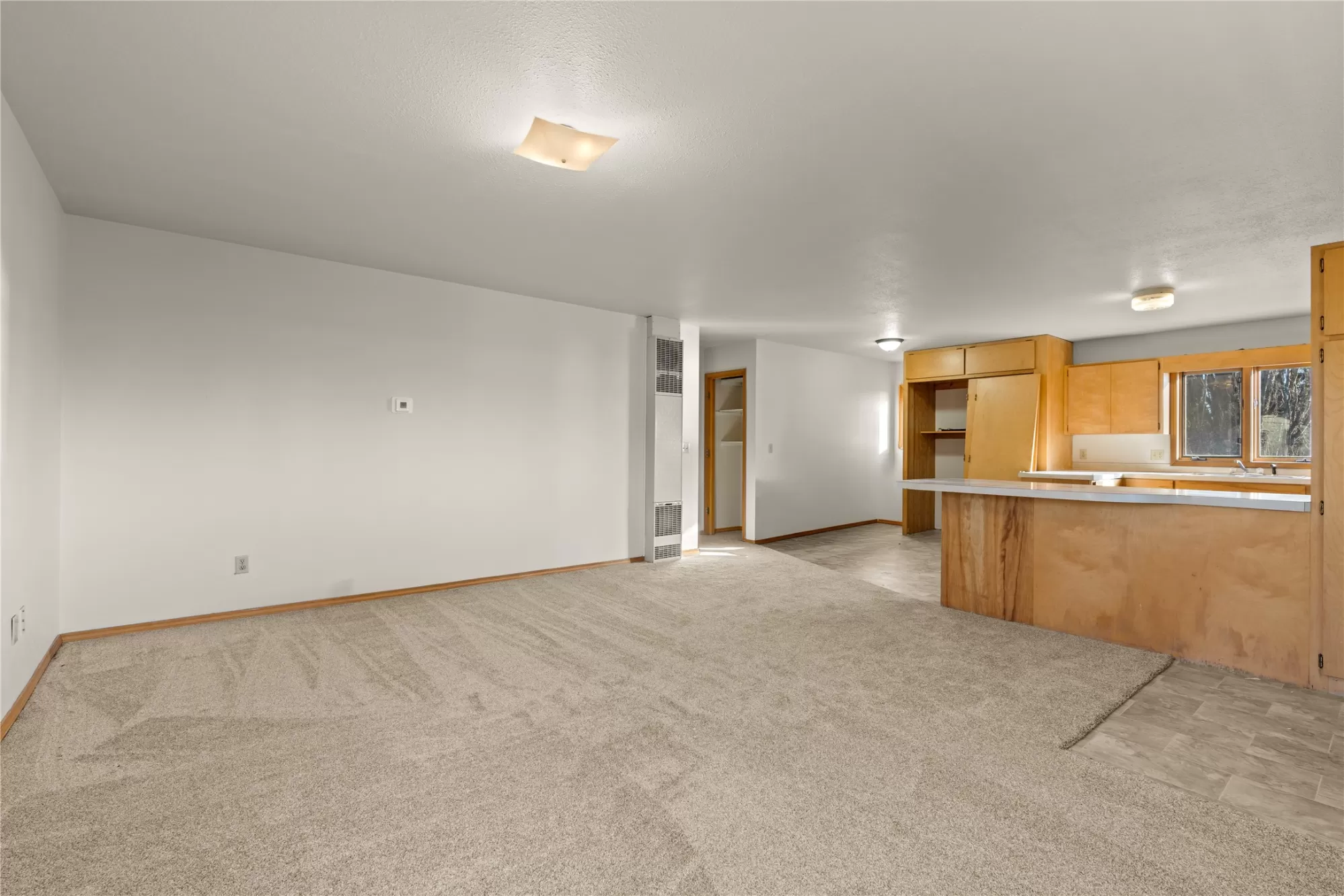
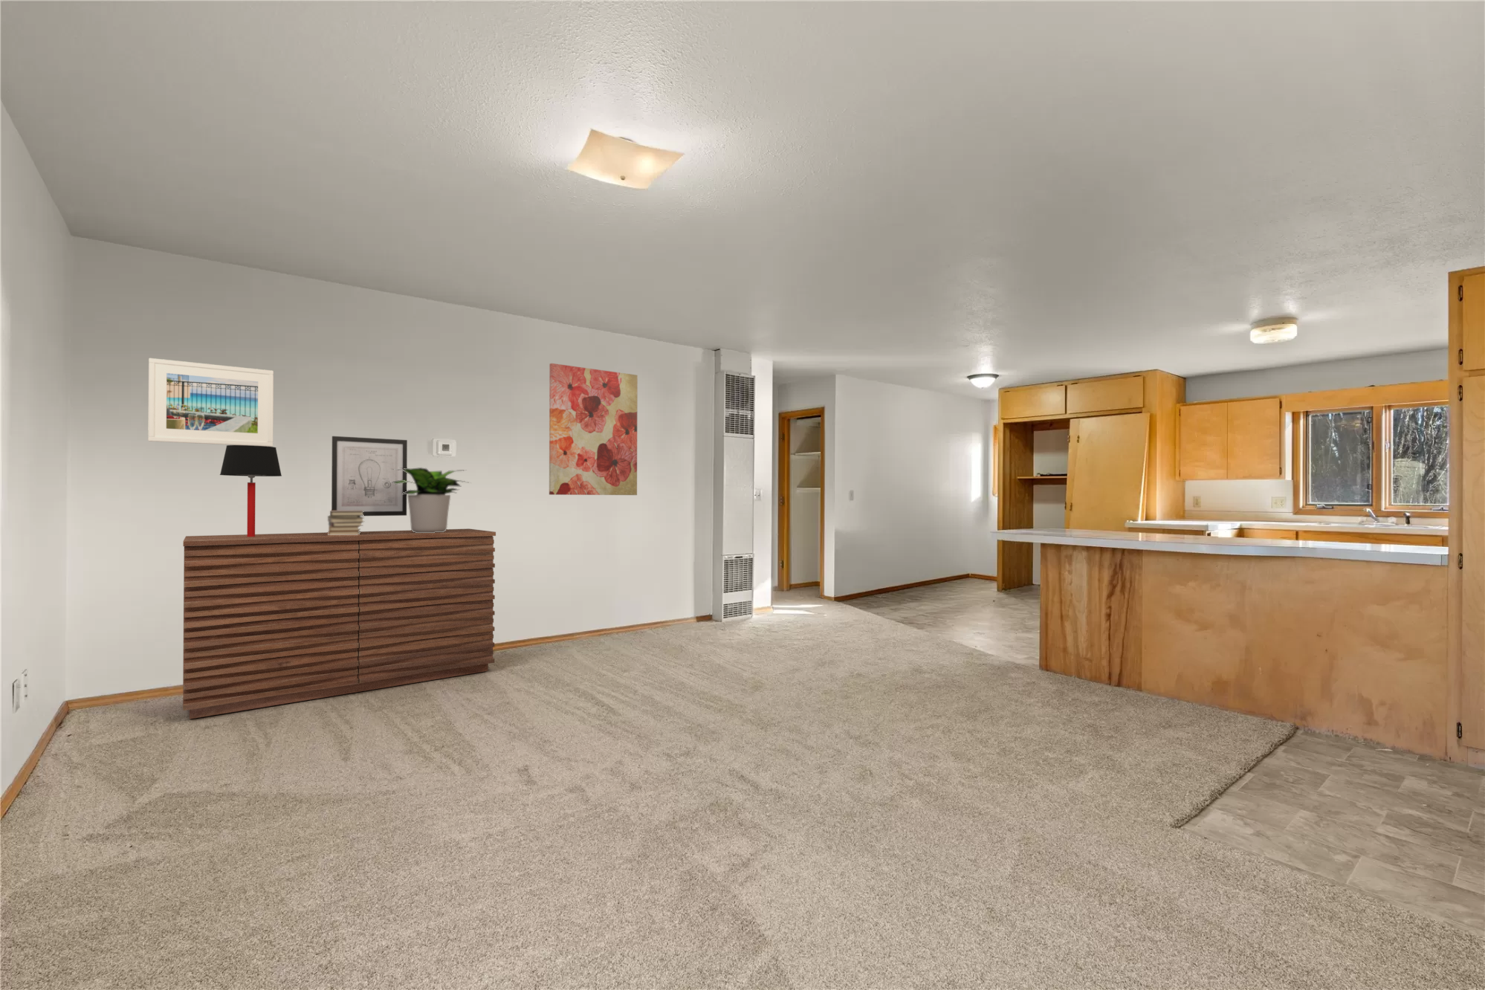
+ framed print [147,358,274,446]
+ wall art [548,362,639,496]
+ wall art [330,435,408,517]
+ potted plant [390,466,471,533]
+ table lamp [219,444,283,537]
+ book stack [327,509,366,535]
+ sideboard [182,528,496,719]
